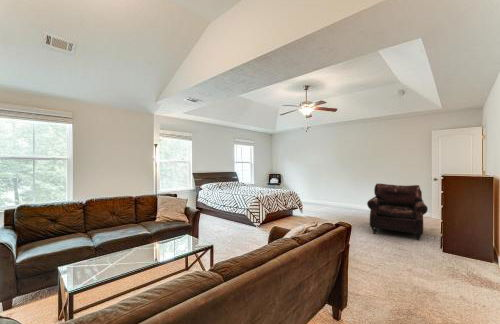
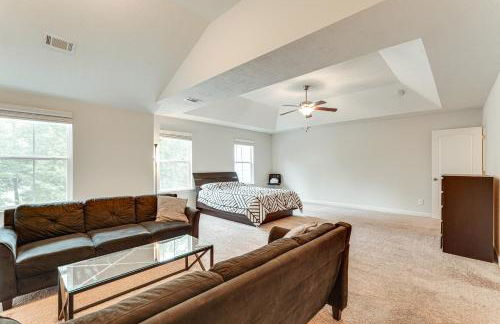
- leather [366,182,429,242]
